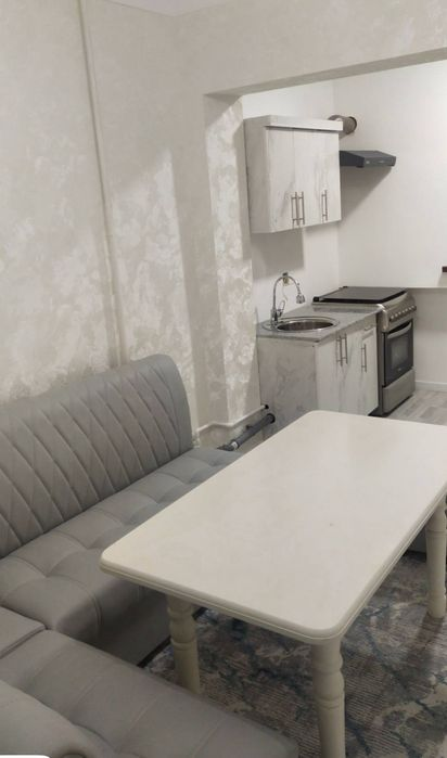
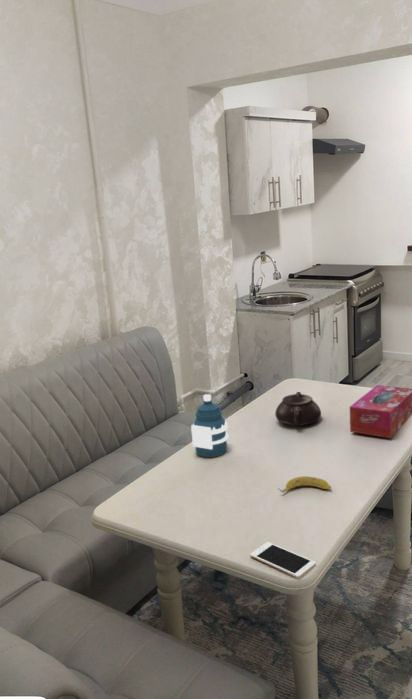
+ water bottle [190,393,229,458]
+ cell phone [249,541,317,579]
+ banana [278,475,332,493]
+ tissue box [349,384,412,439]
+ teapot [274,391,322,427]
